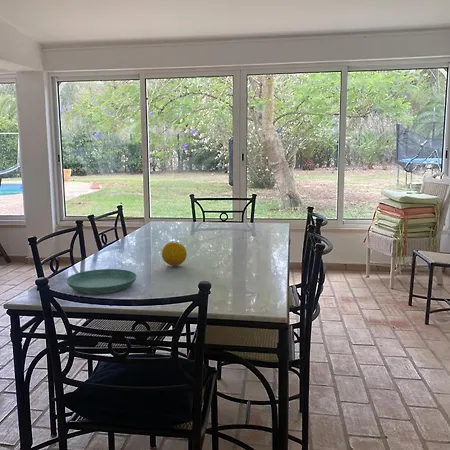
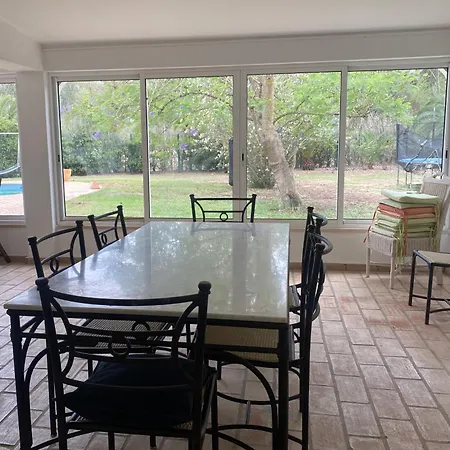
- fruit [161,240,188,267]
- saucer [65,268,138,295]
